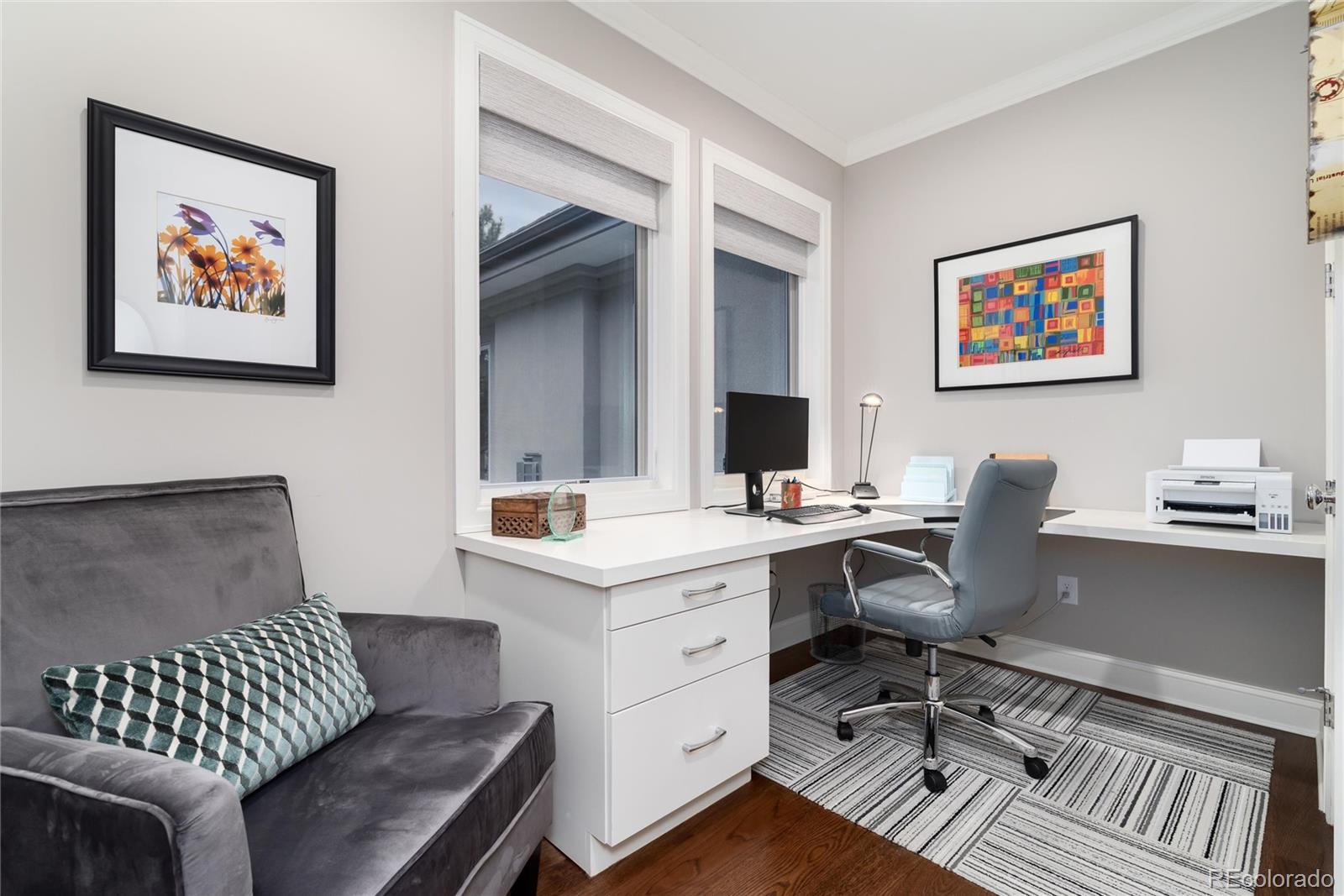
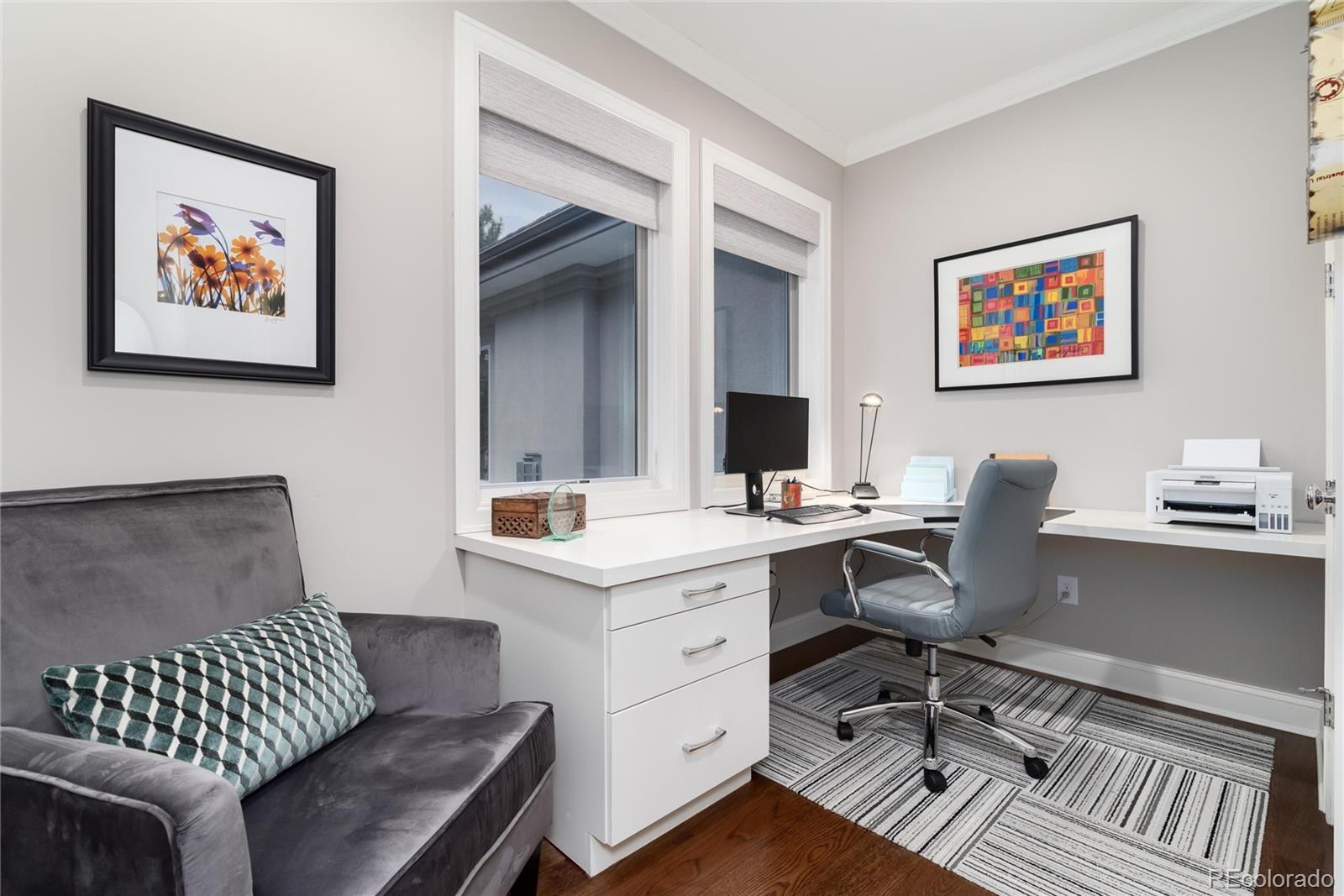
- waste bin [805,581,867,665]
